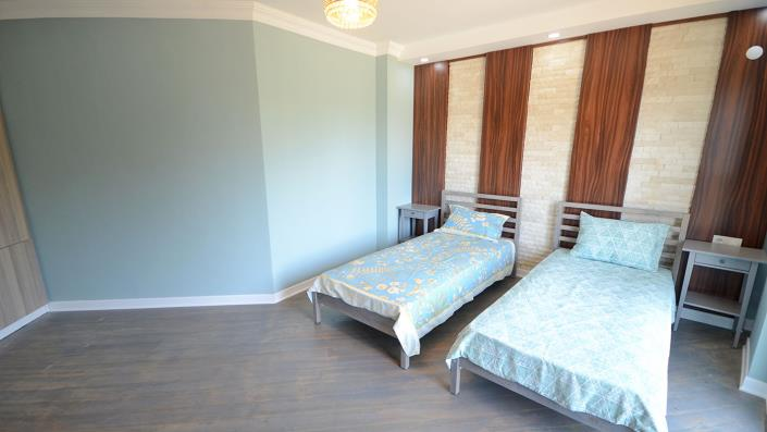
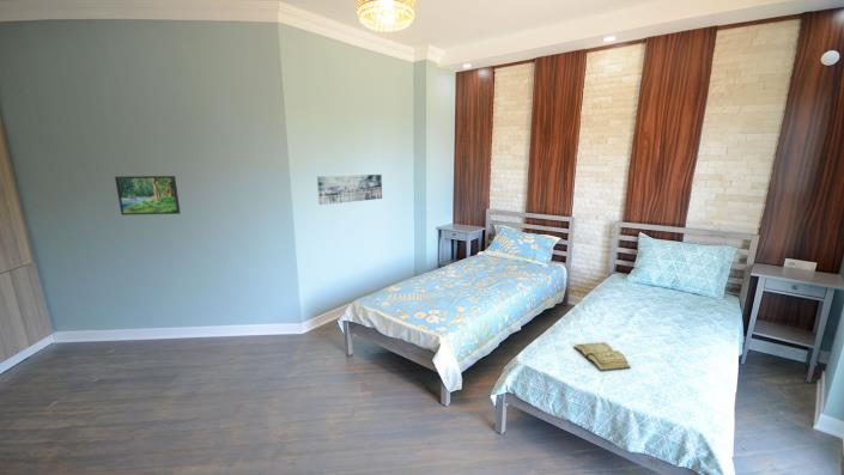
+ wall art [316,173,383,206]
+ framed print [114,175,182,217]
+ diary [572,341,632,372]
